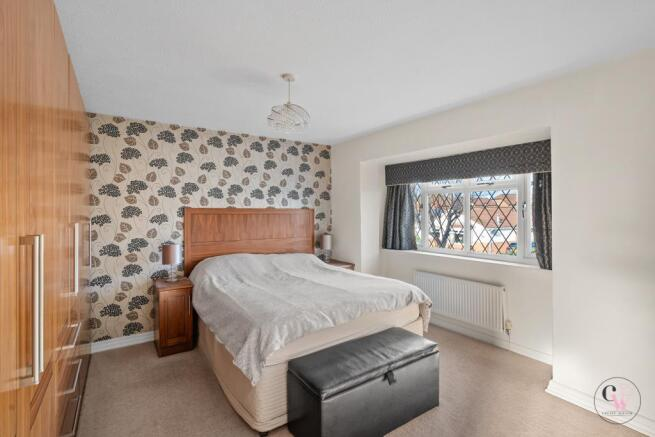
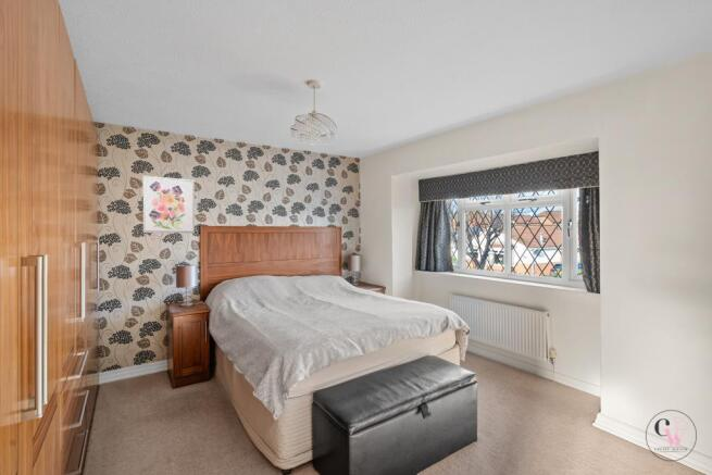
+ wall art [142,175,196,234]
